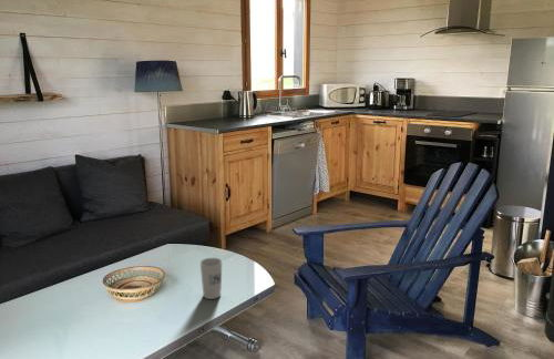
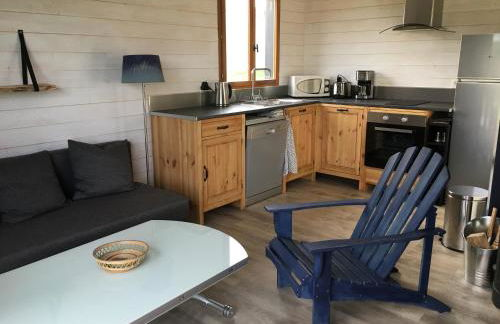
- cup [199,257,223,300]
